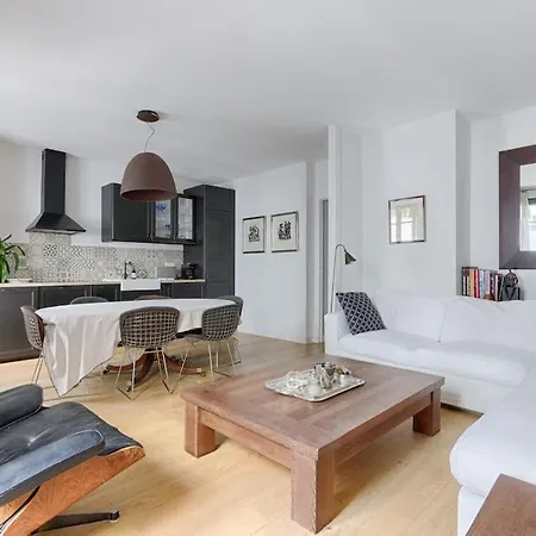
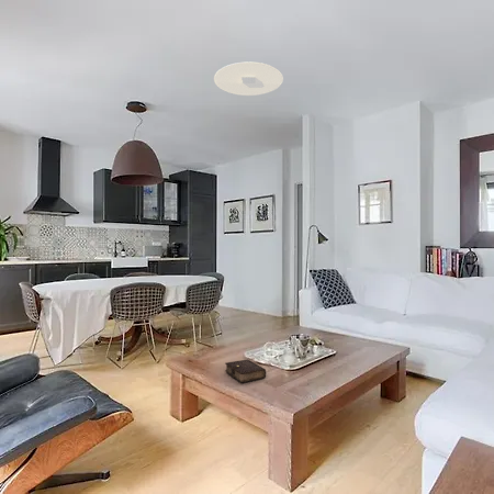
+ book [224,359,267,383]
+ ceiling light [213,60,284,97]
